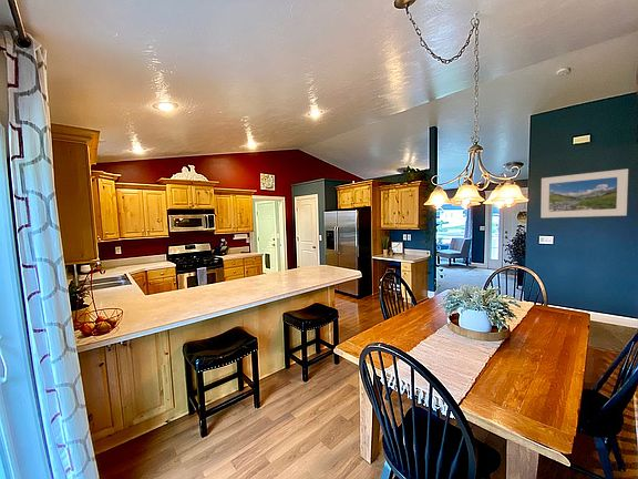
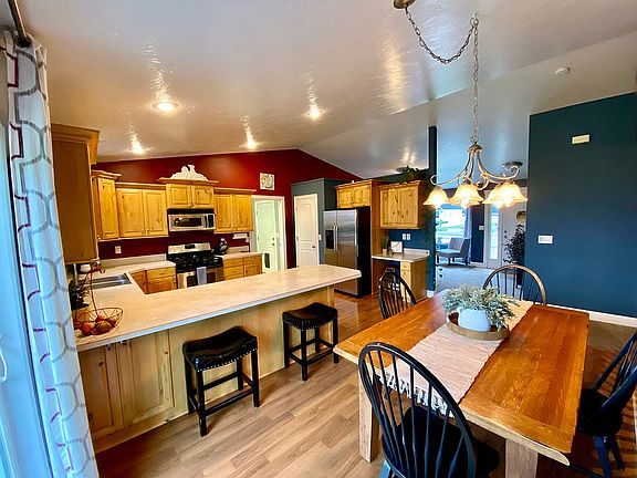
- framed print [539,167,629,218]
